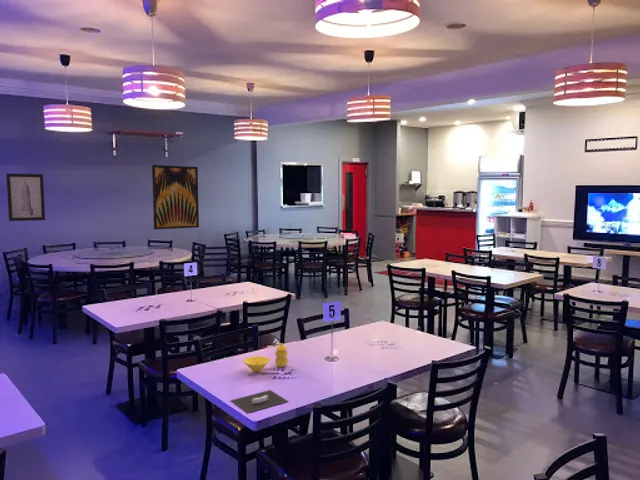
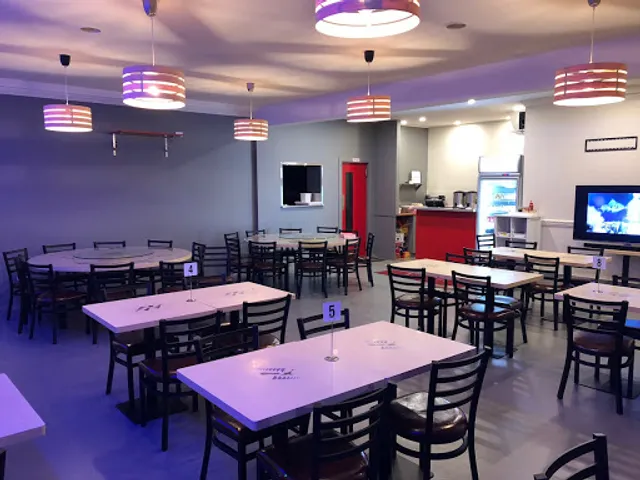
- condiment set [242,342,289,374]
- architectural model [230,389,289,414]
- wall art [5,172,46,222]
- wall art [151,164,200,230]
